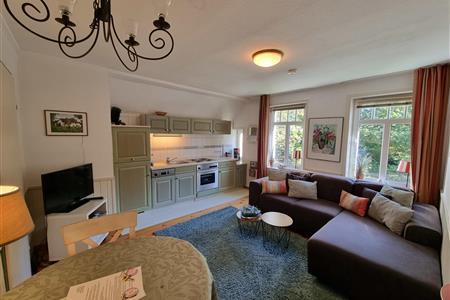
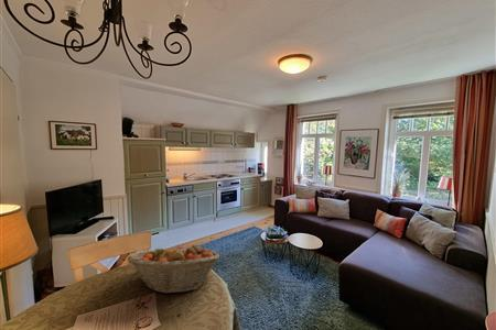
+ fruit basket [126,243,220,295]
